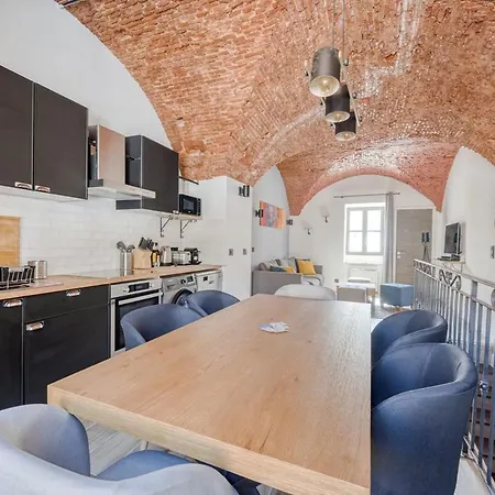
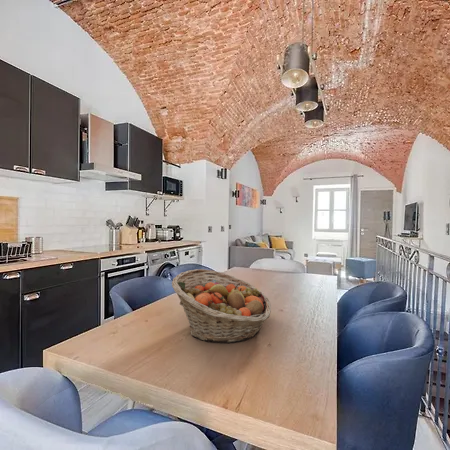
+ fruit basket [171,268,272,344]
